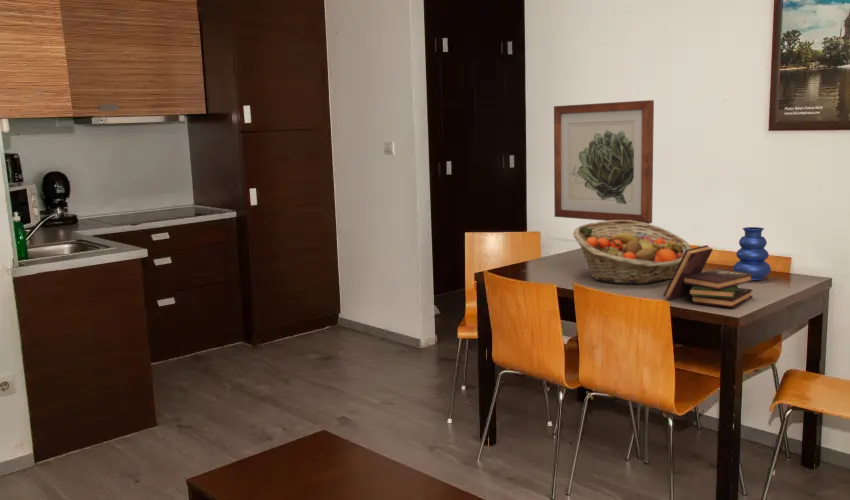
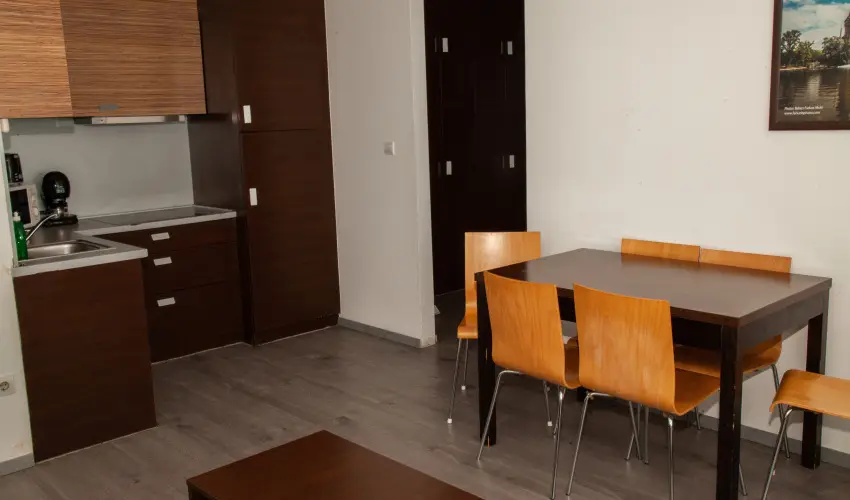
- wall art [553,99,655,224]
- book [662,244,754,309]
- vase [732,226,772,281]
- fruit basket [572,220,693,285]
